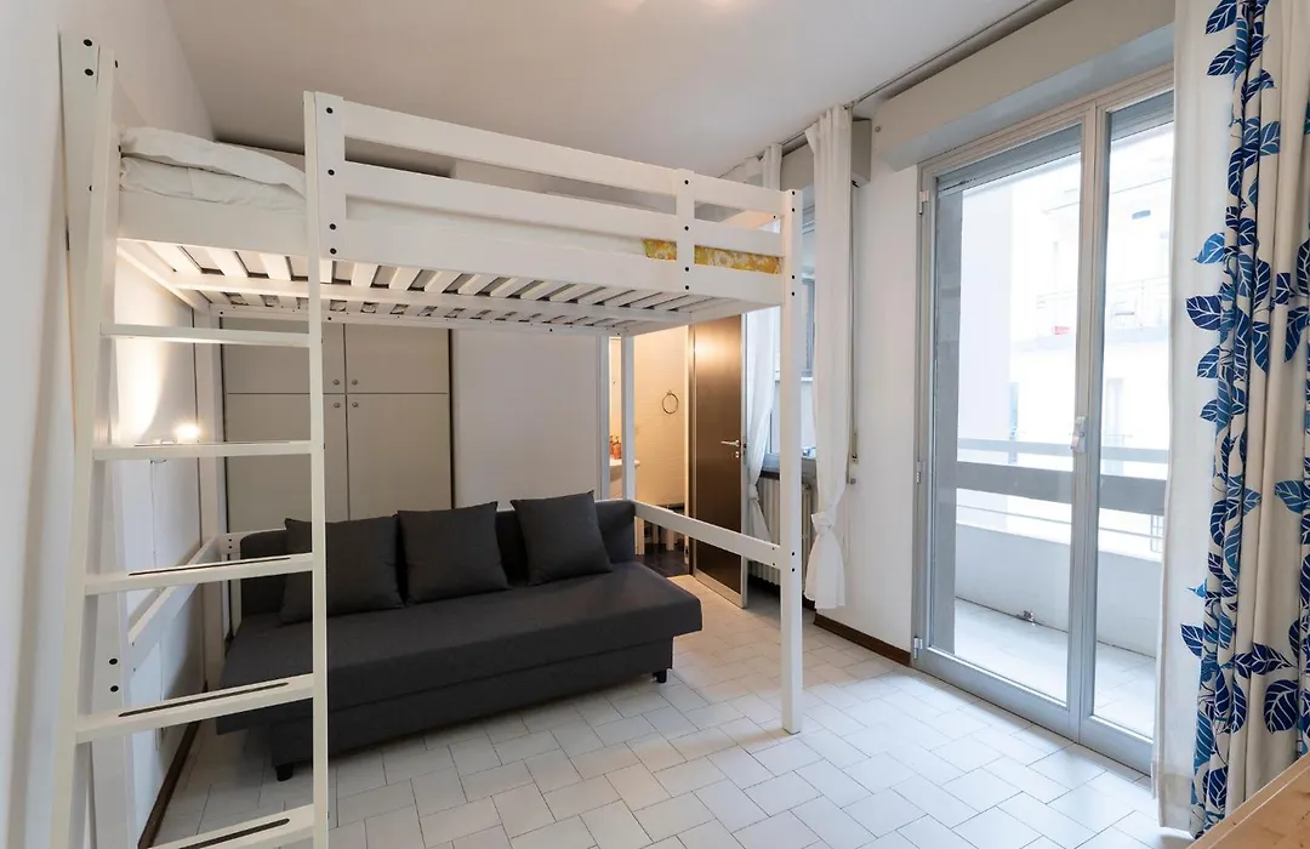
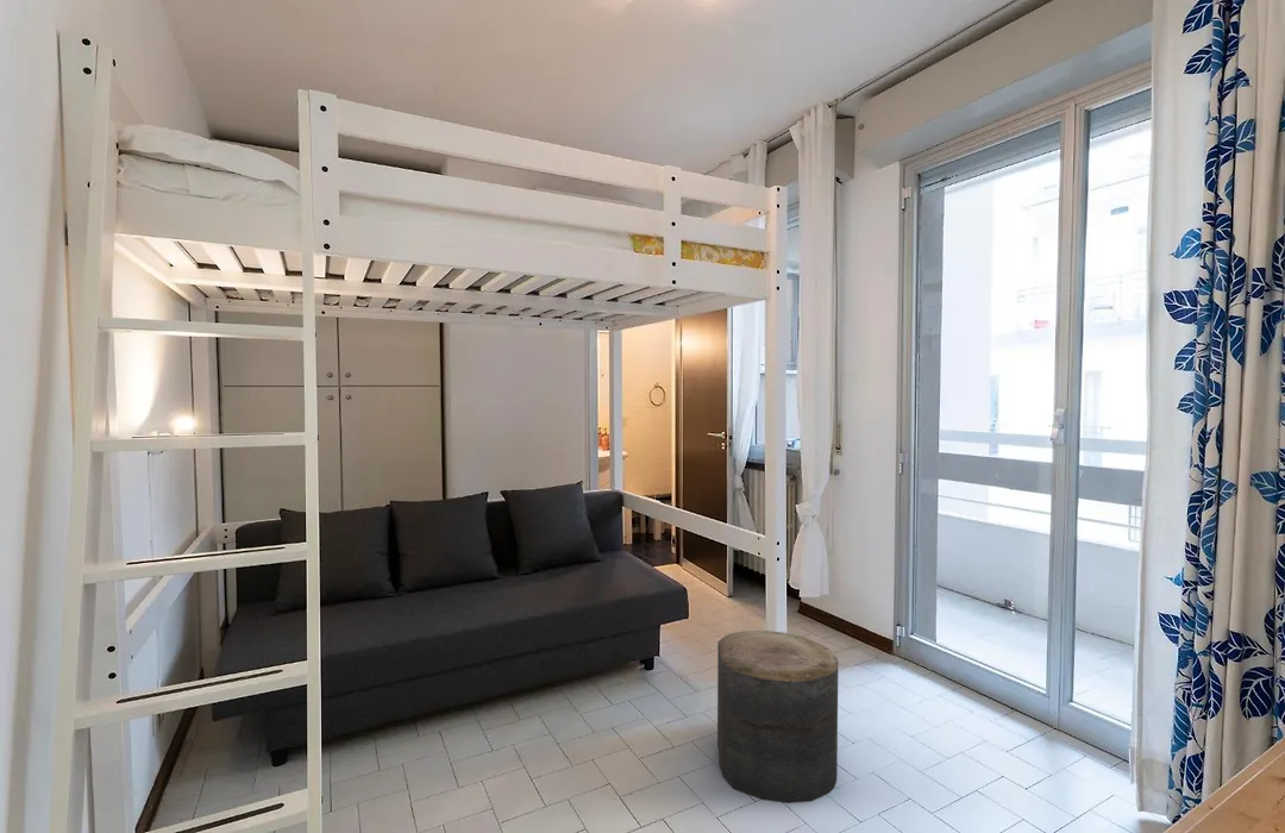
+ stool [716,630,839,804]
